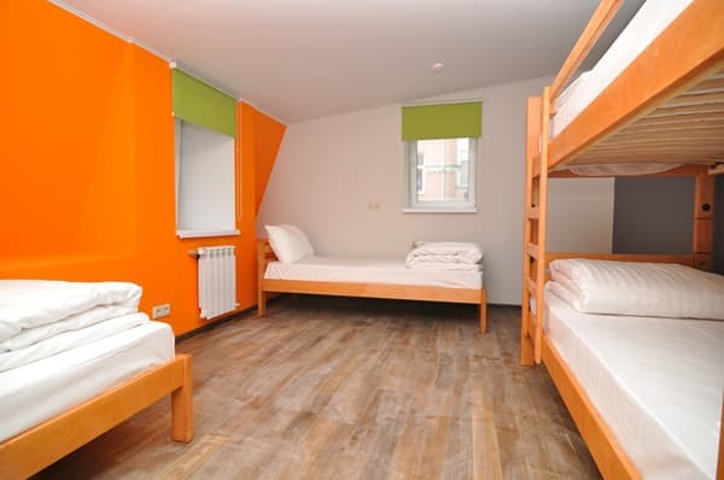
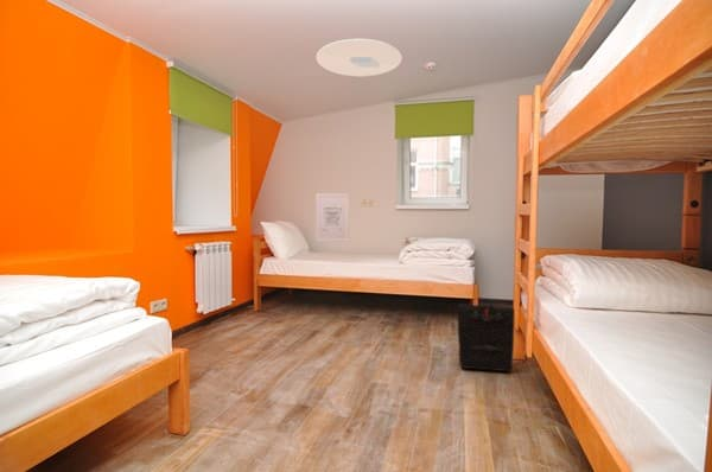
+ backpack [457,298,516,372]
+ ceiling light [316,38,403,77]
+ wall art [314,192,350,243]
